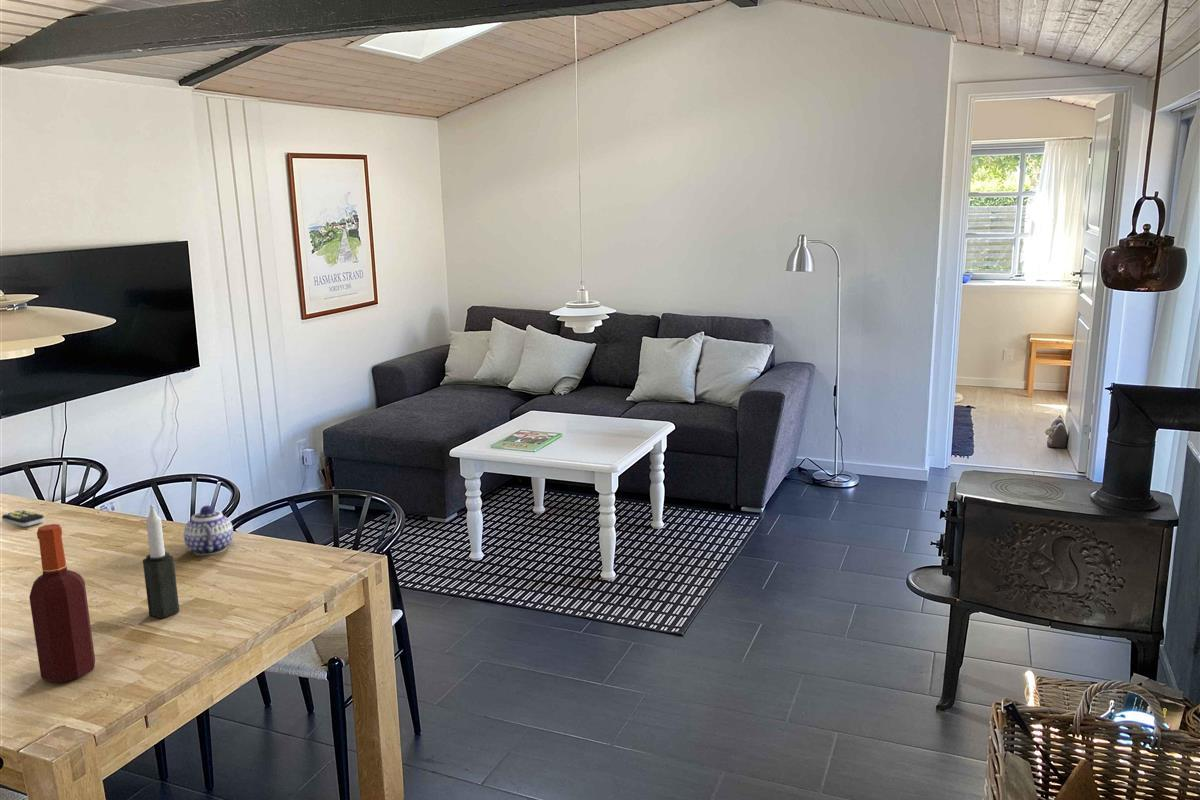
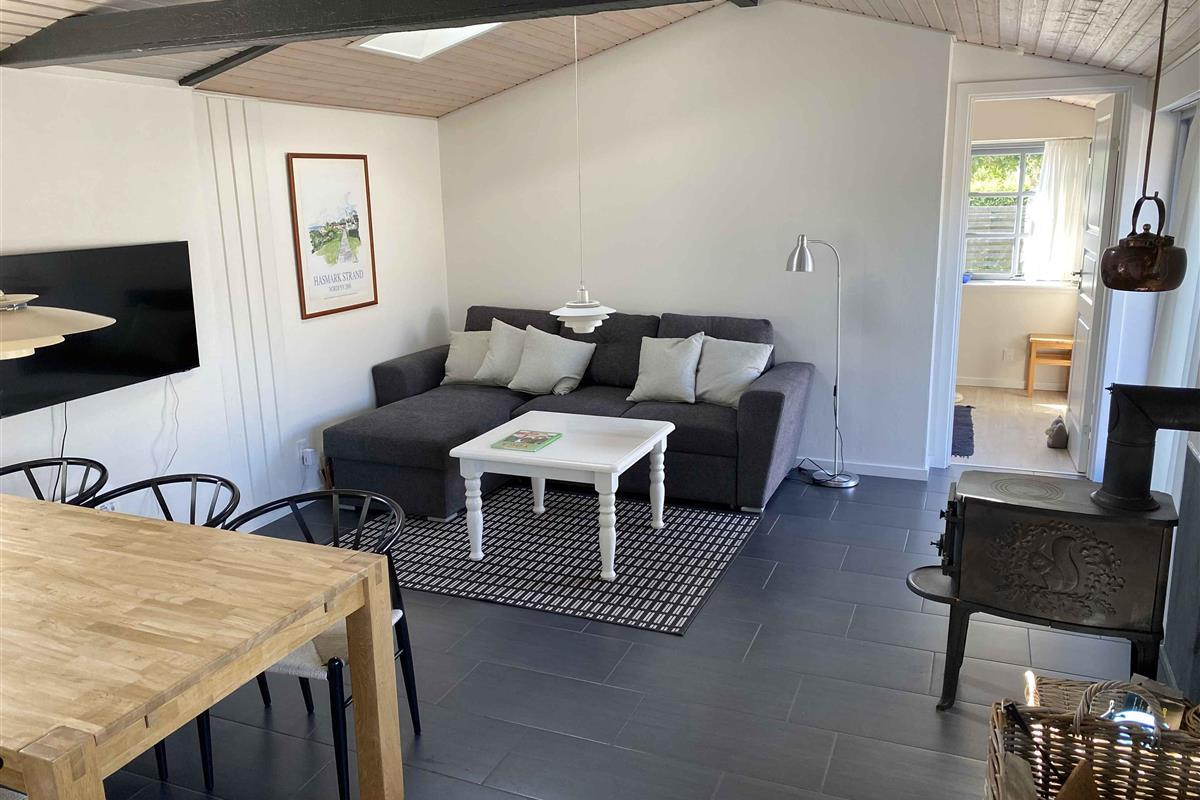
- candle [142,504,180,619]
- remote control [1,509,45,528]
- bottle [28,523,96,684]
- teapot [183,504,234,556]
